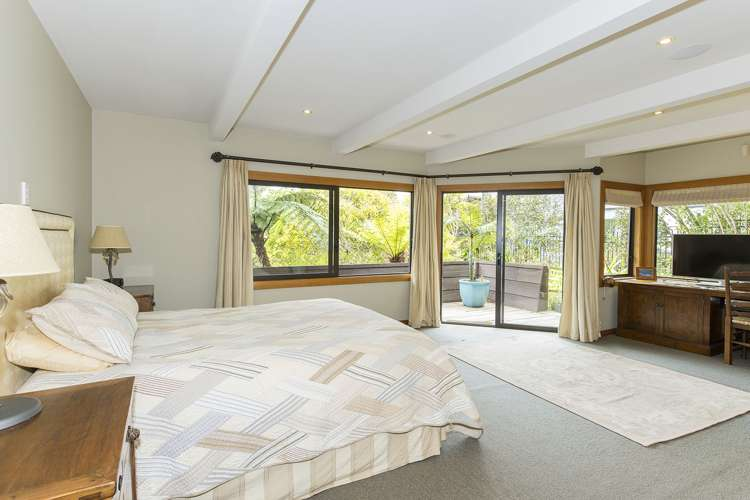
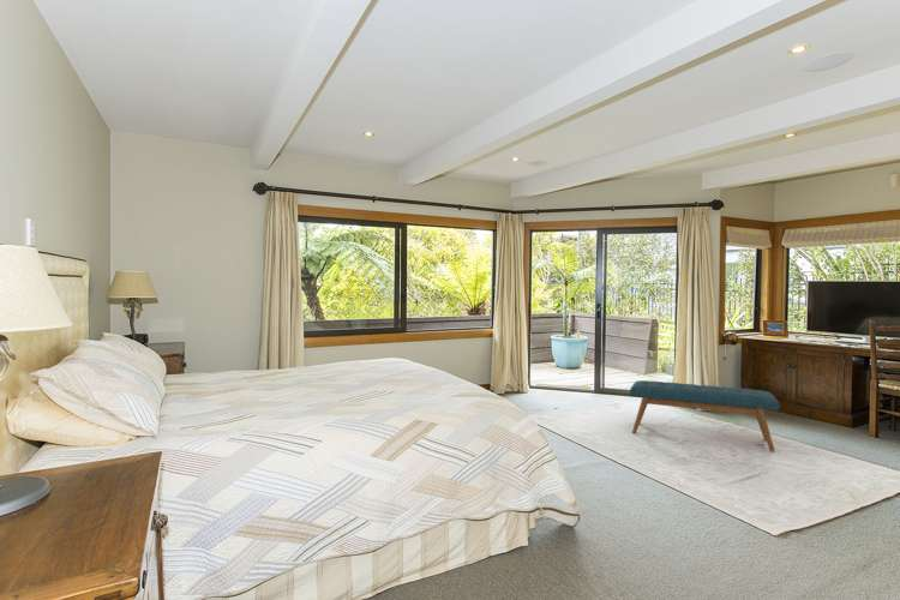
+ bench [629,379,781,452]
